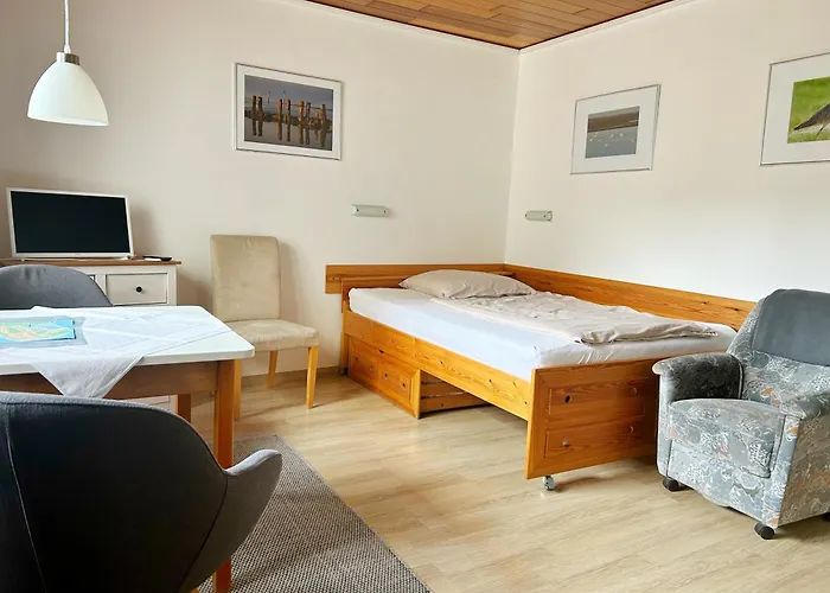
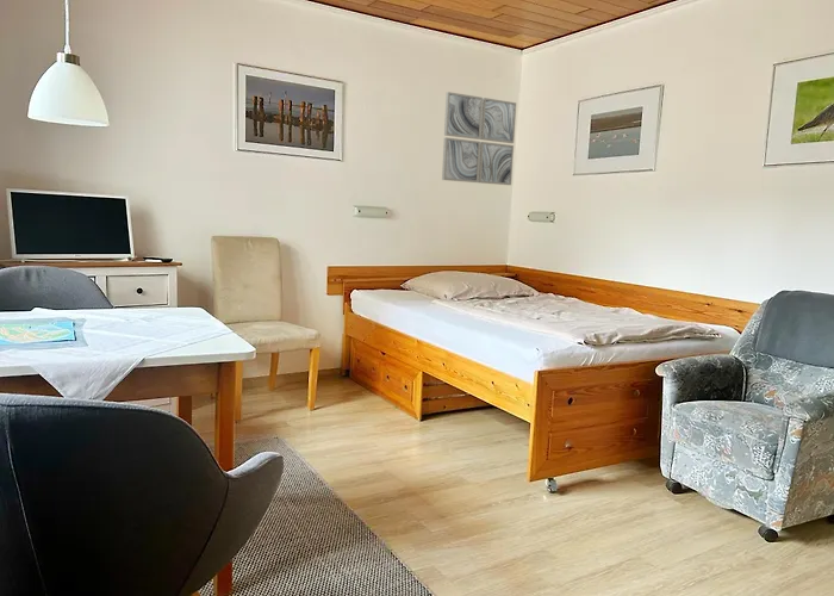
+ wall art [441,91,517,186]
